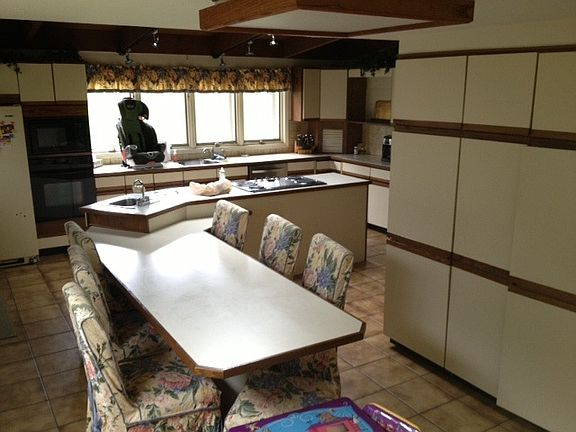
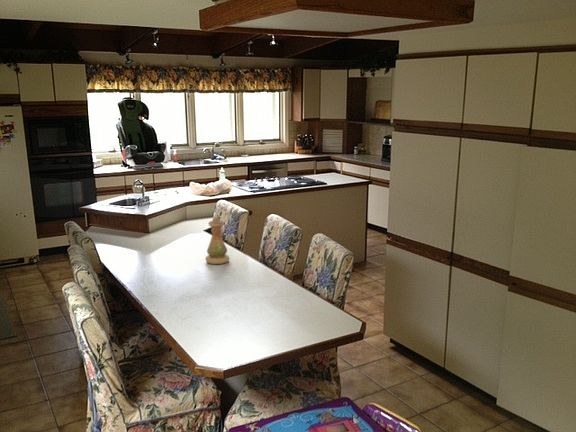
+ vase [204,215,230,265]
